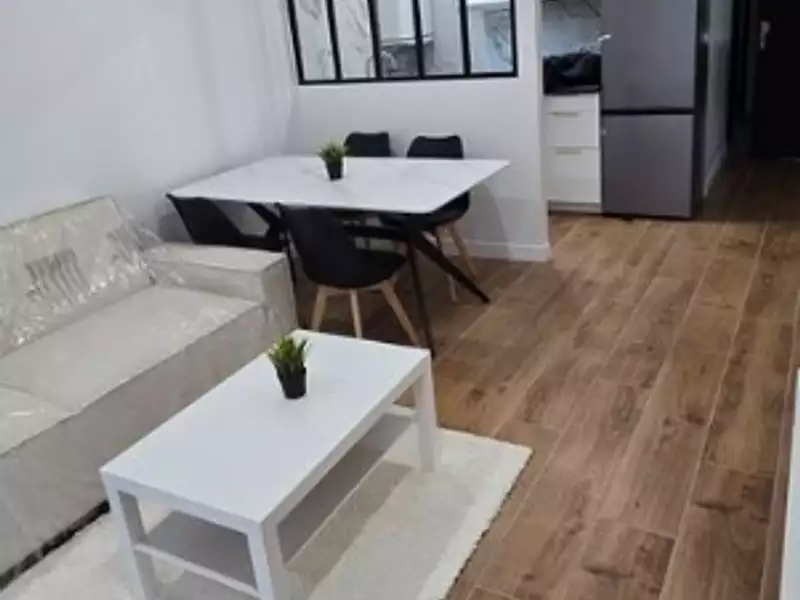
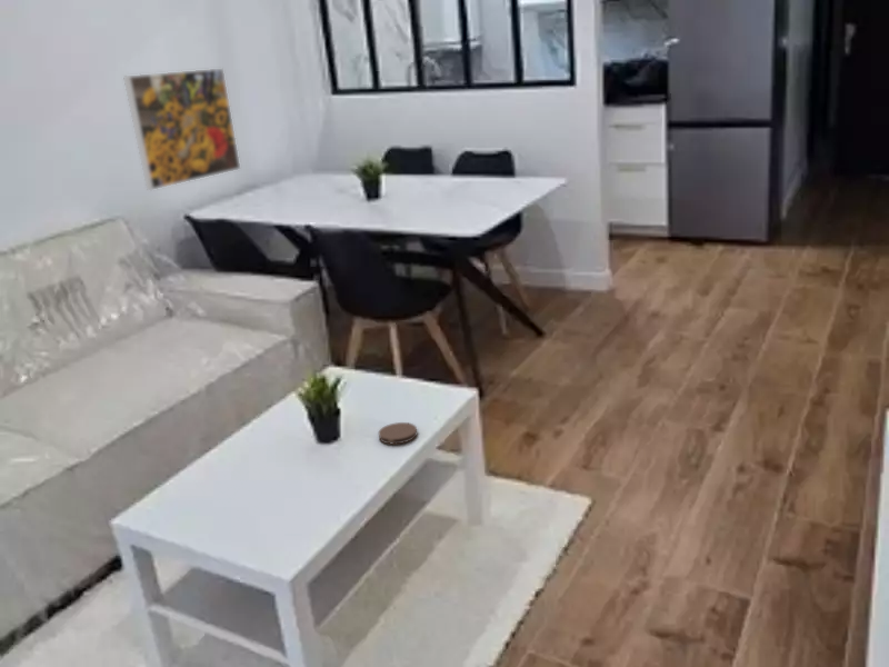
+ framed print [122,68,241,191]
+ coaster [378,421,419,446]
